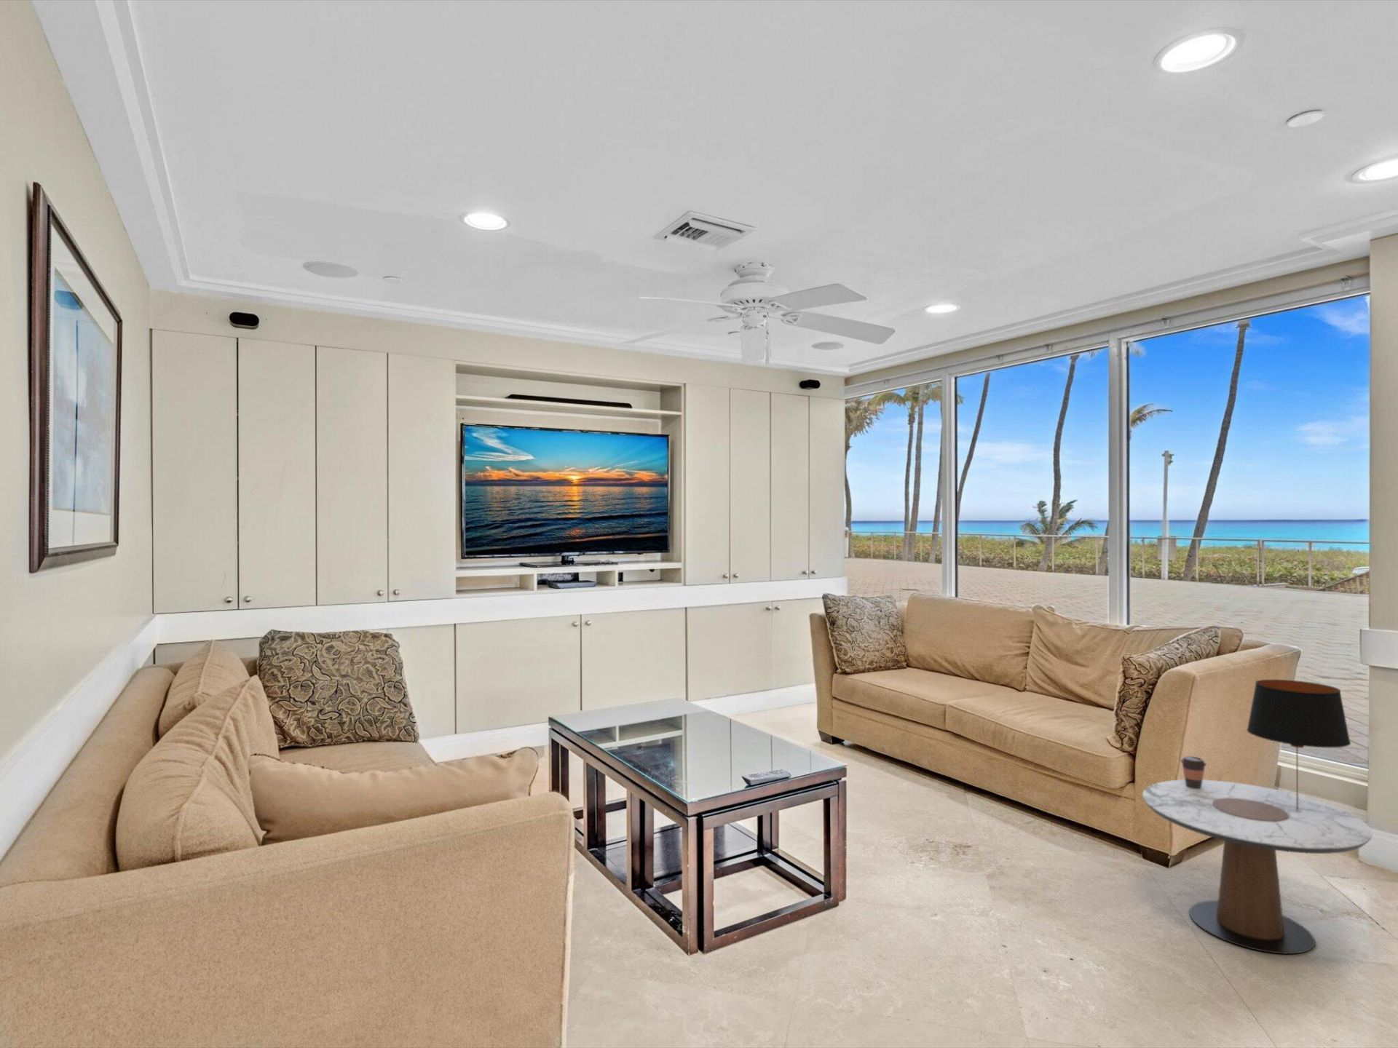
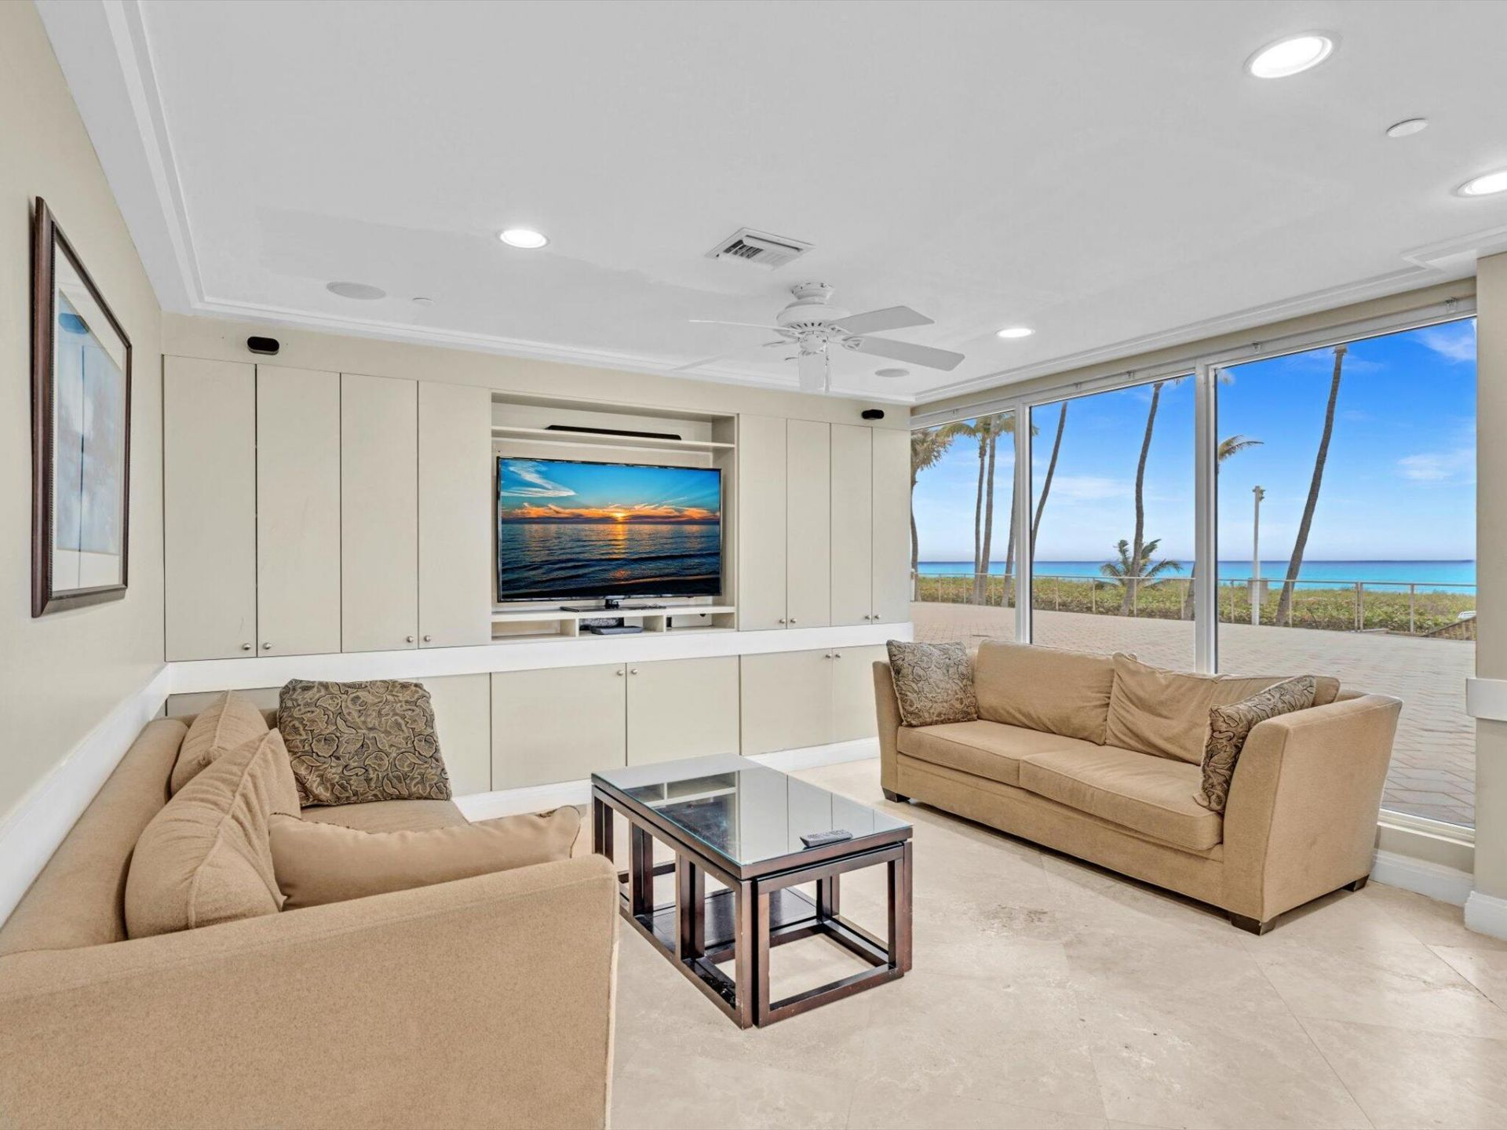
- side table [1142,778,1373,954]
- coffee cup [1180,755,1208,789]
- table lamp [1246,679,1352,810]
